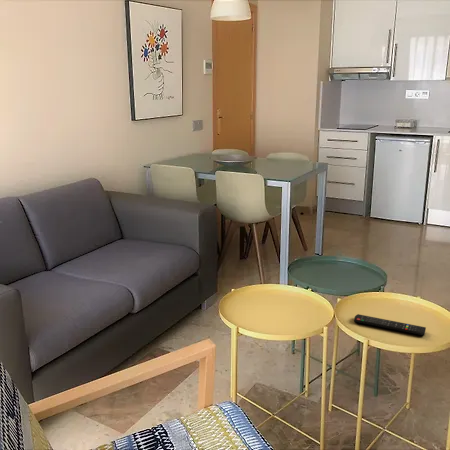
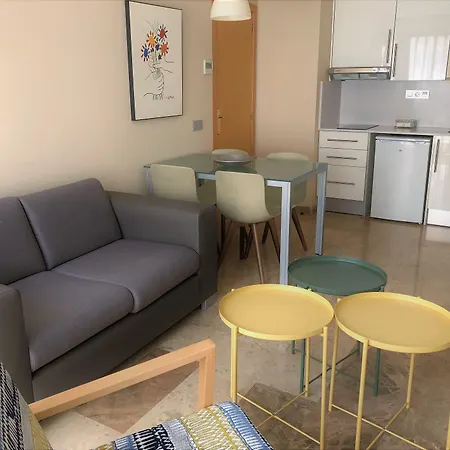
- remote control [353,313,427,336]
